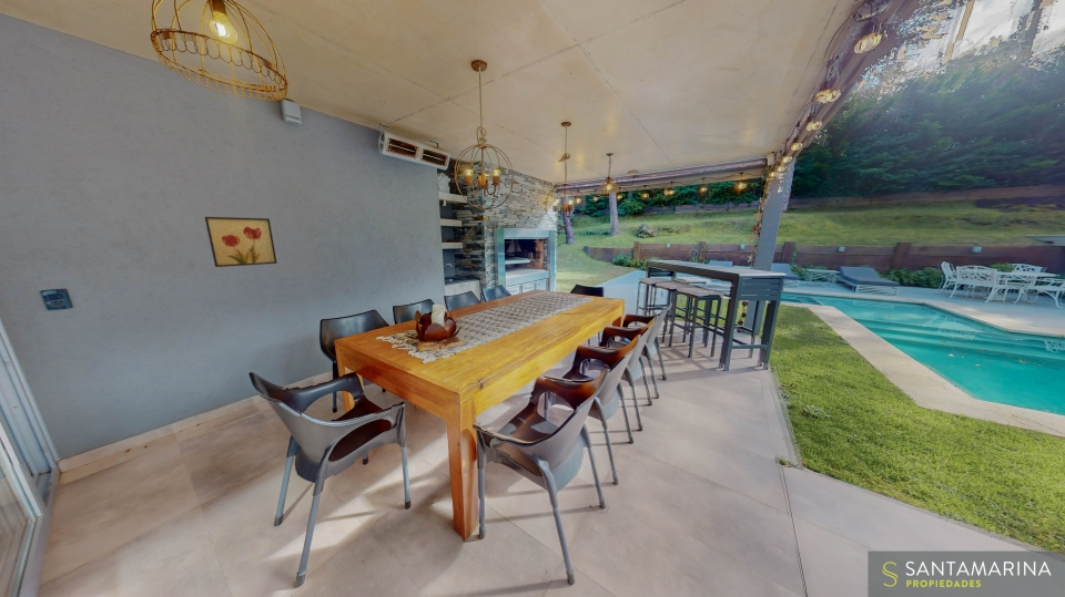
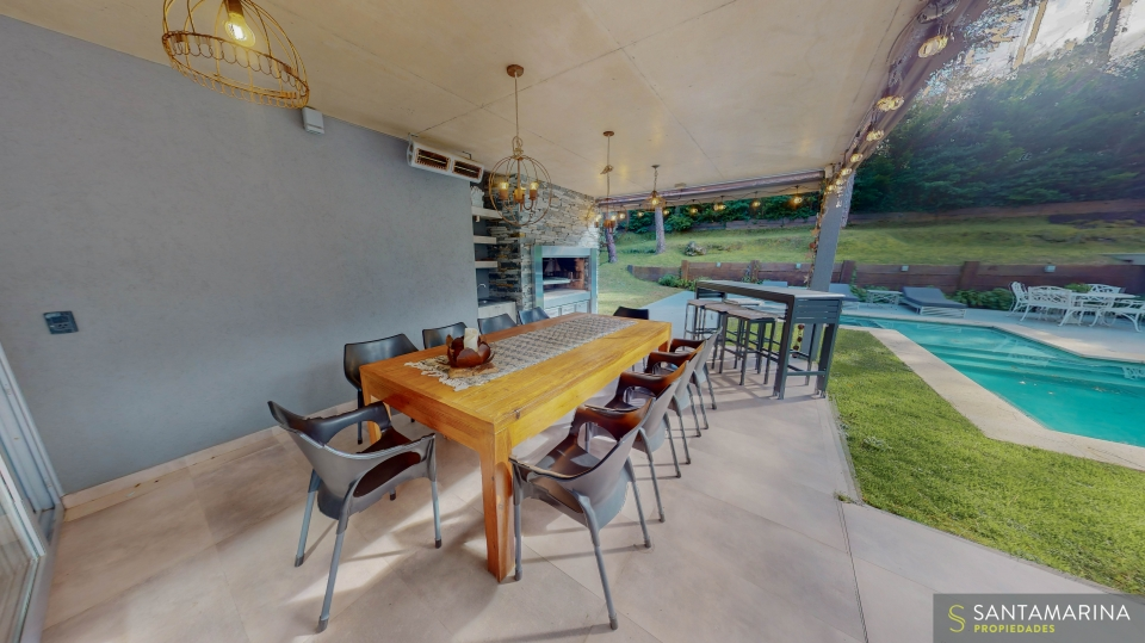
- wall art [204,216,277,268]
